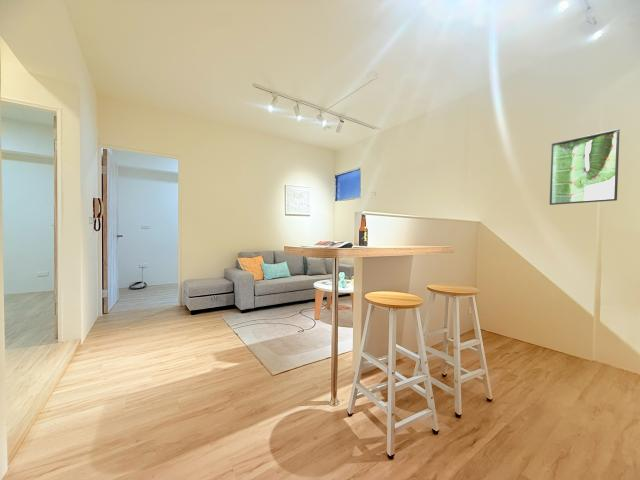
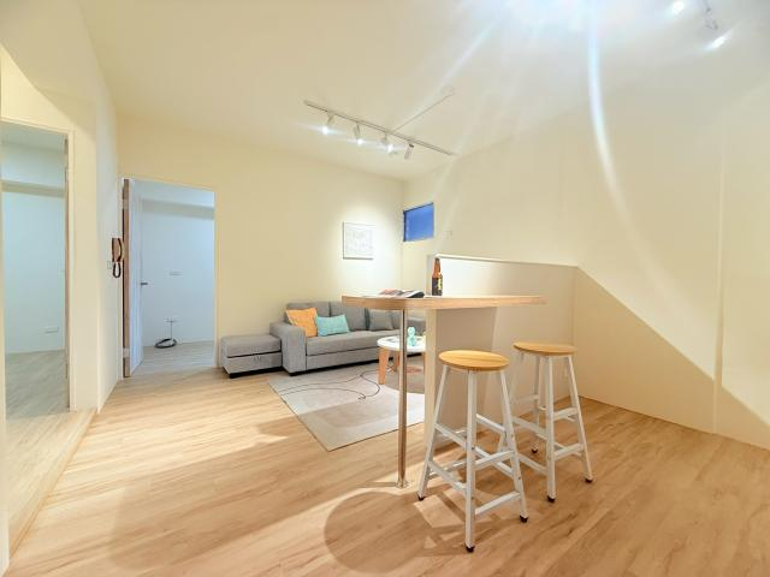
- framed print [549,128,621,206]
